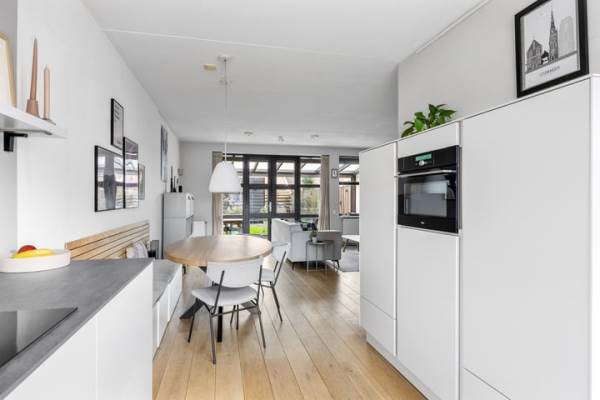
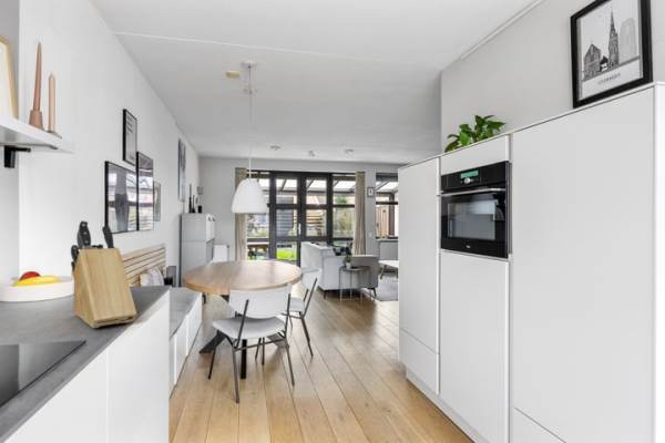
+ knife block [70,219,139,329]
